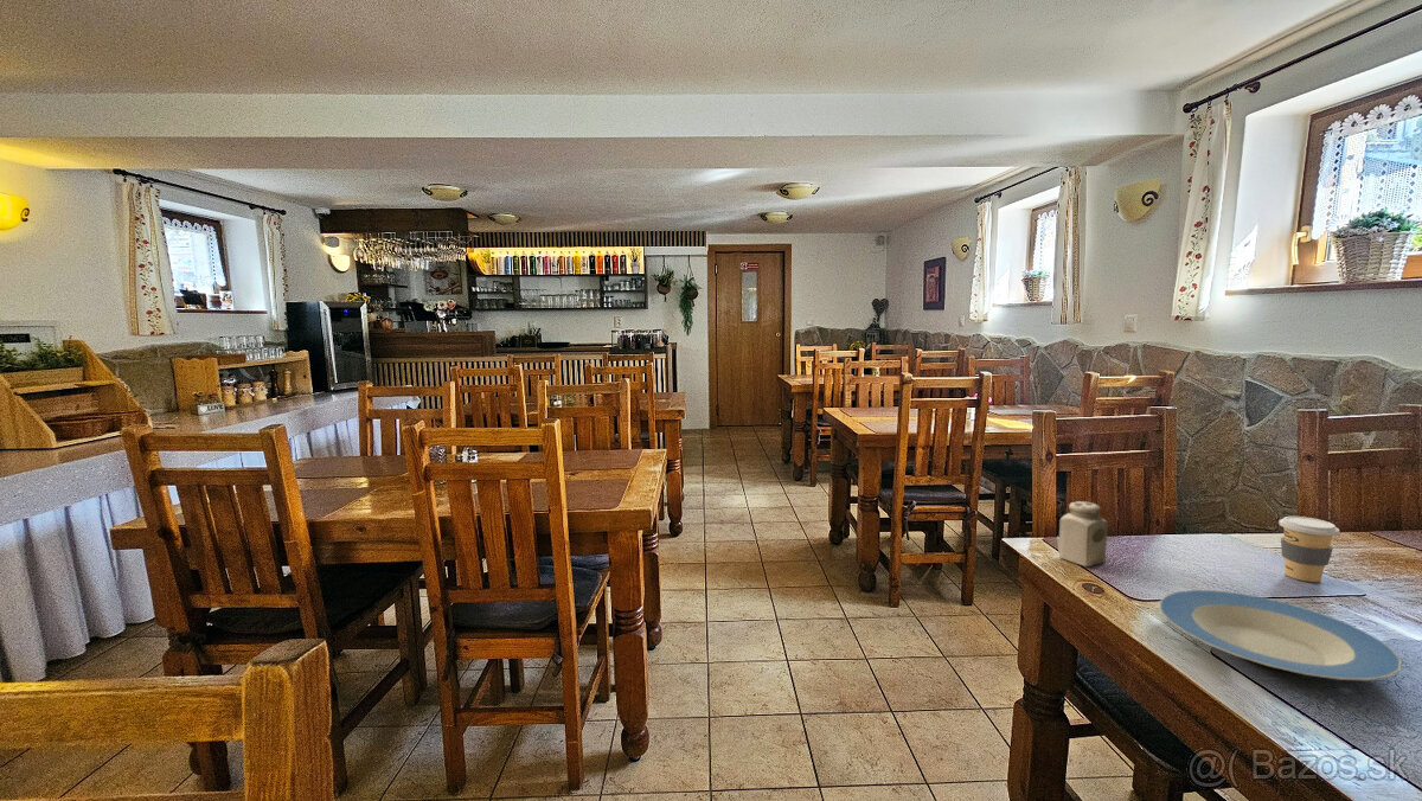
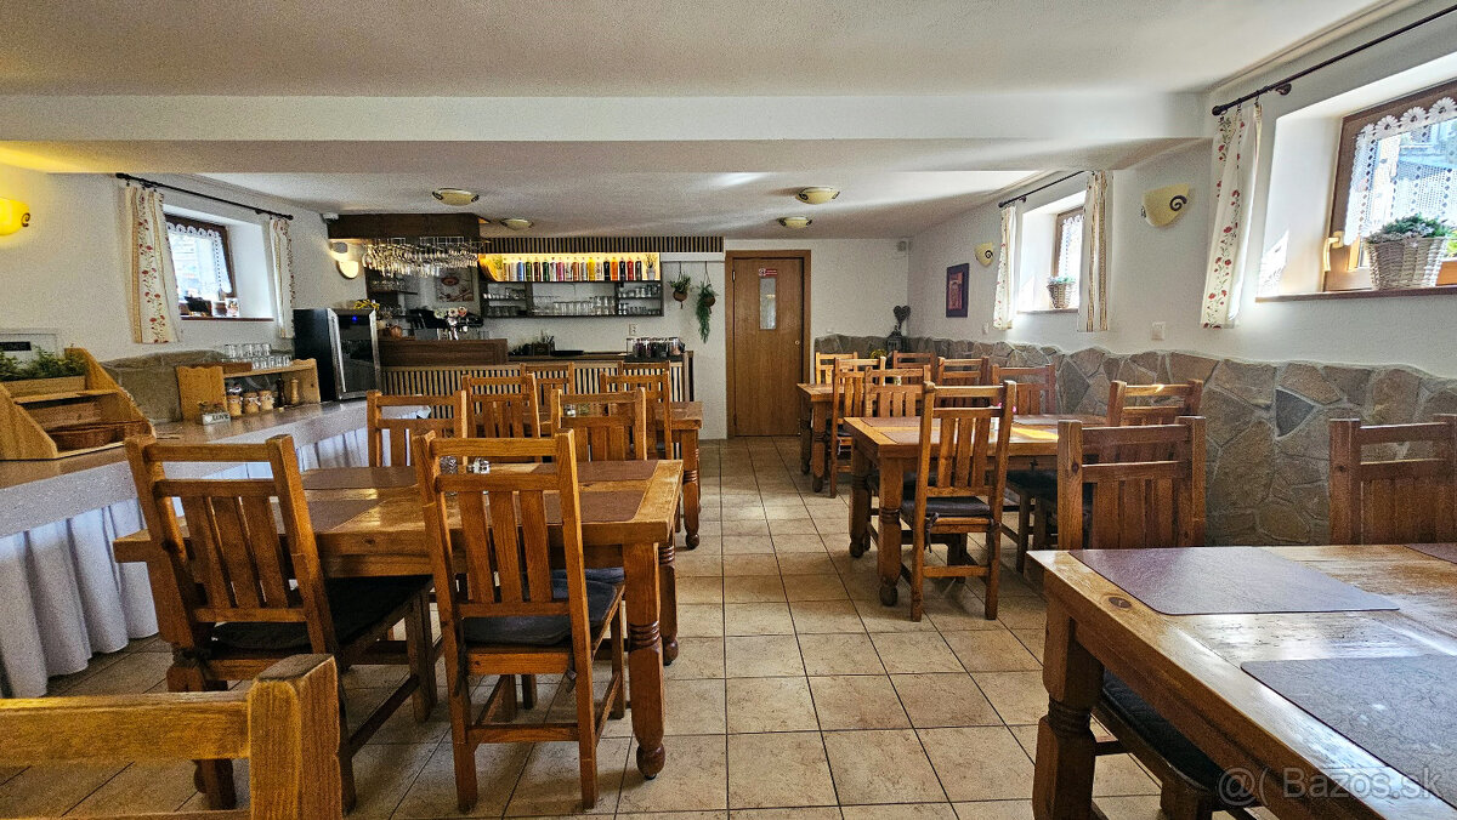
- plate [1158,589,1403,681]
- coffee cup [1277,515,1340,583]
- salt shaker [1057,500,1109,568]
